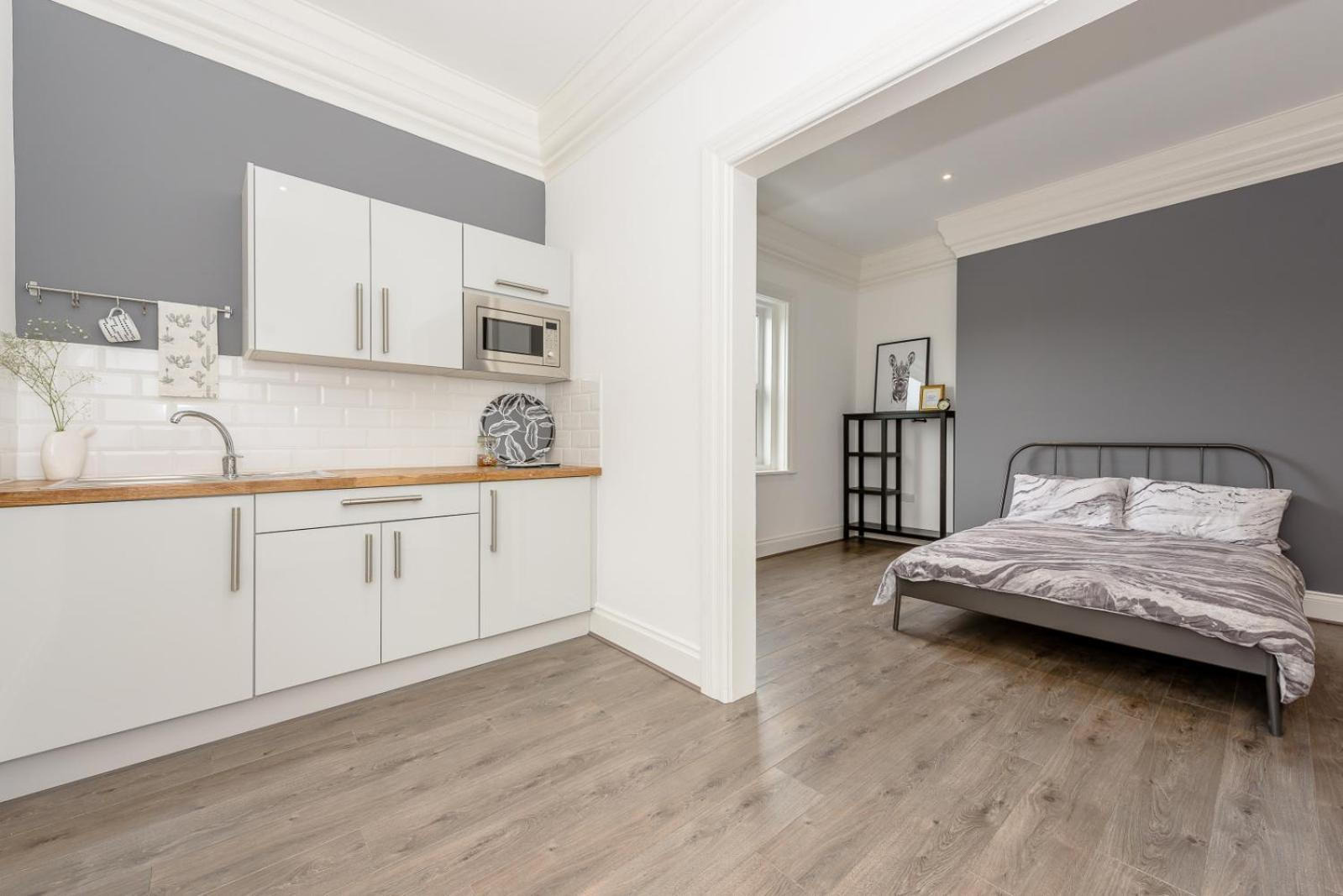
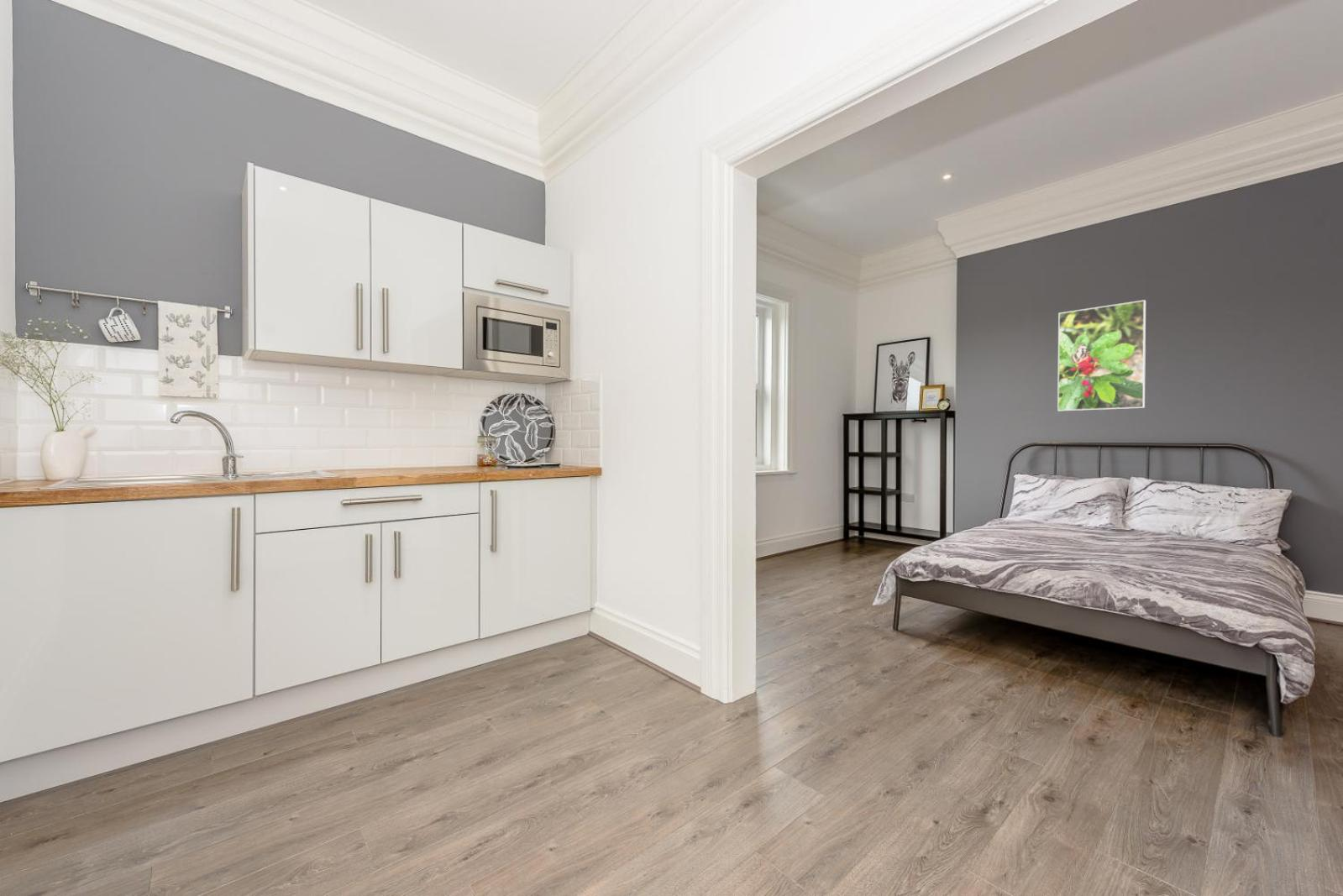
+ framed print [1057,299,1146,411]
